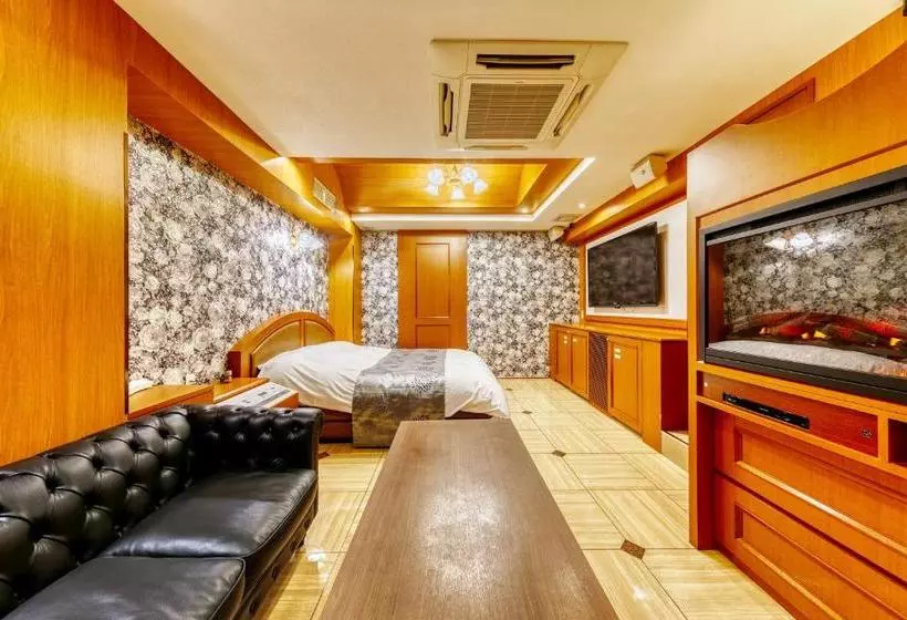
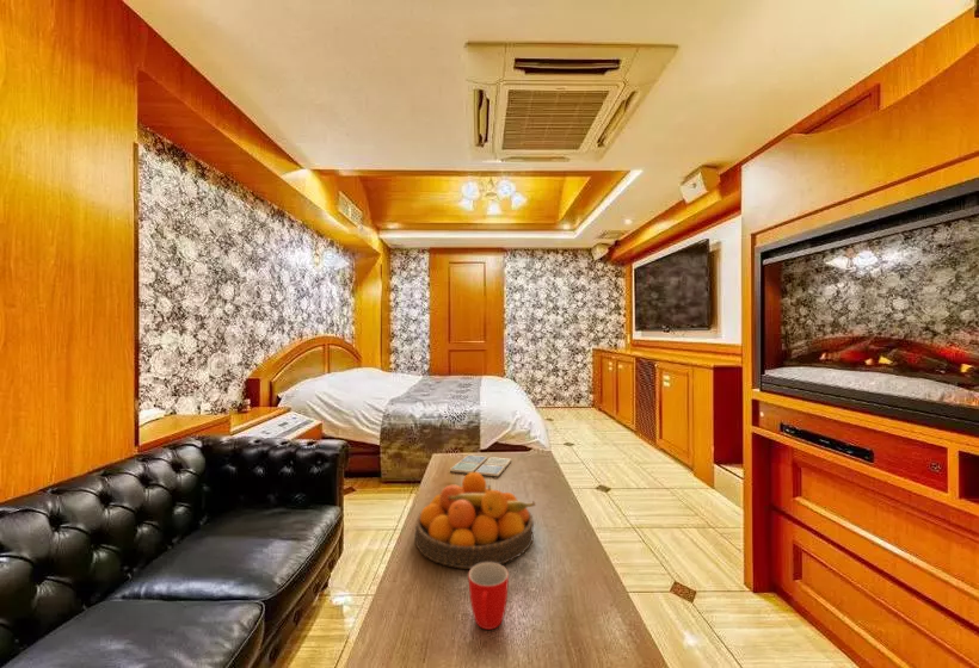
+ drink coaster [449,454,512,477]
+ fruit bowl [414,471,537,570]
+ mug [467,563,510,631]
